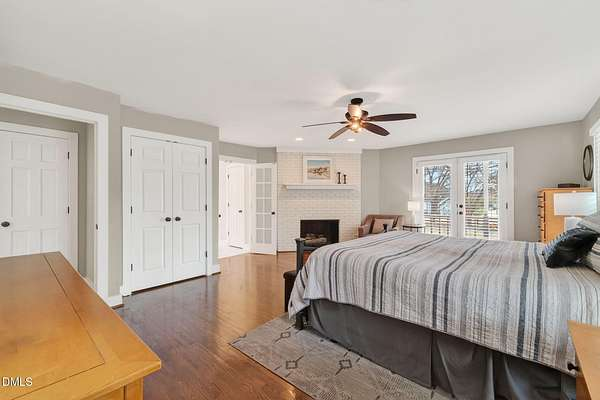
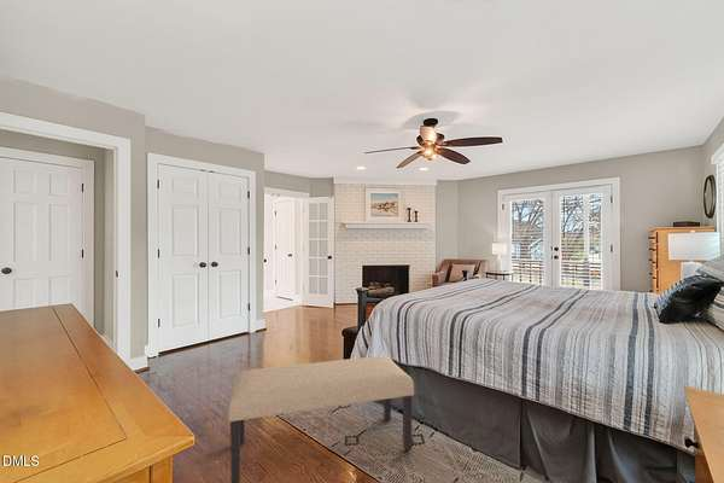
+ bench [227,355,415,483]
